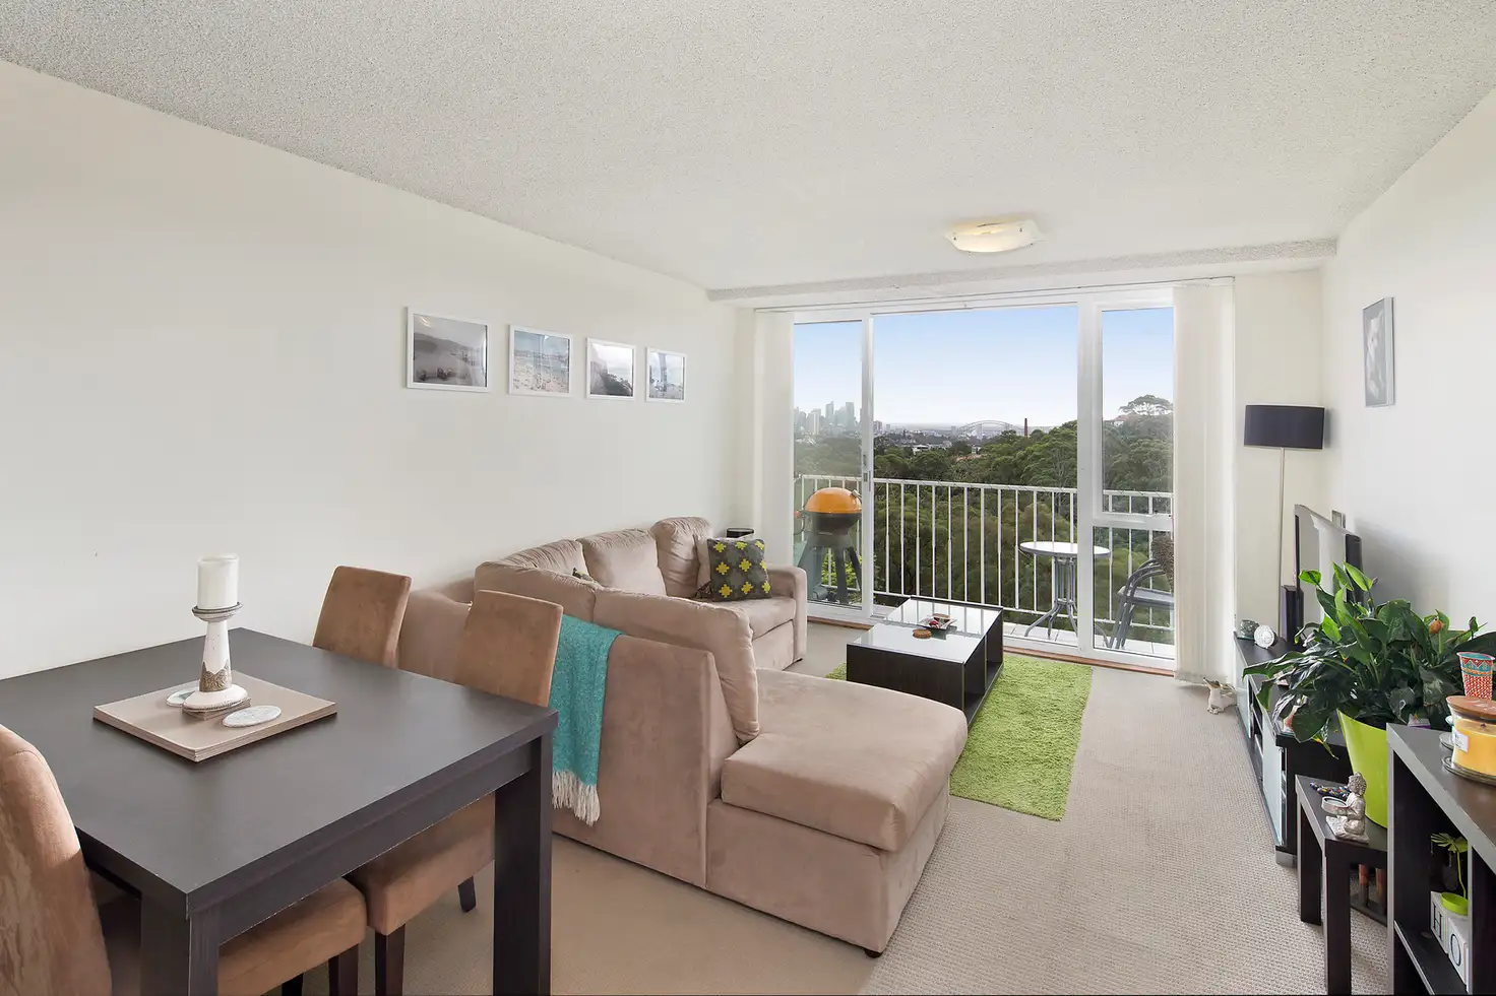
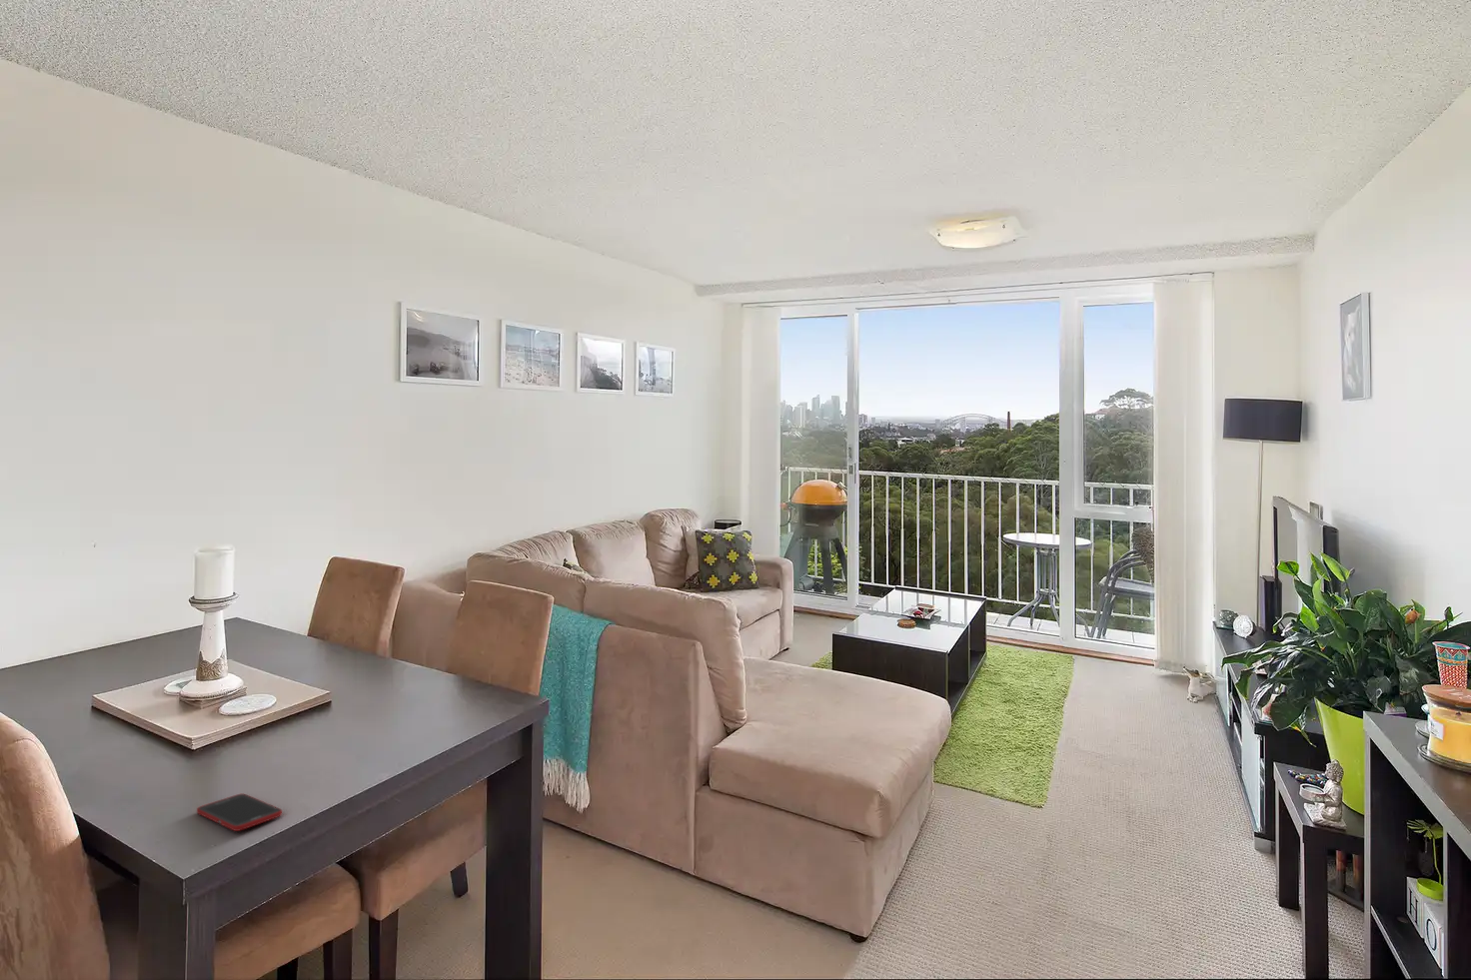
+ cell phone [196,792,283,832]
